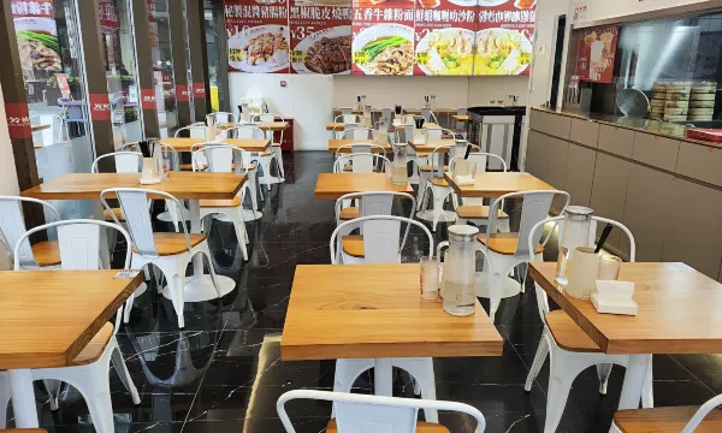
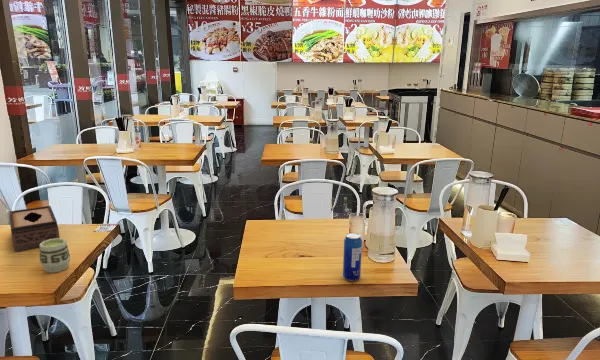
+ beverage can [342,232,363,282]
+ cup [39,238,72,274]
+ tissue box [8,205,61,253]
